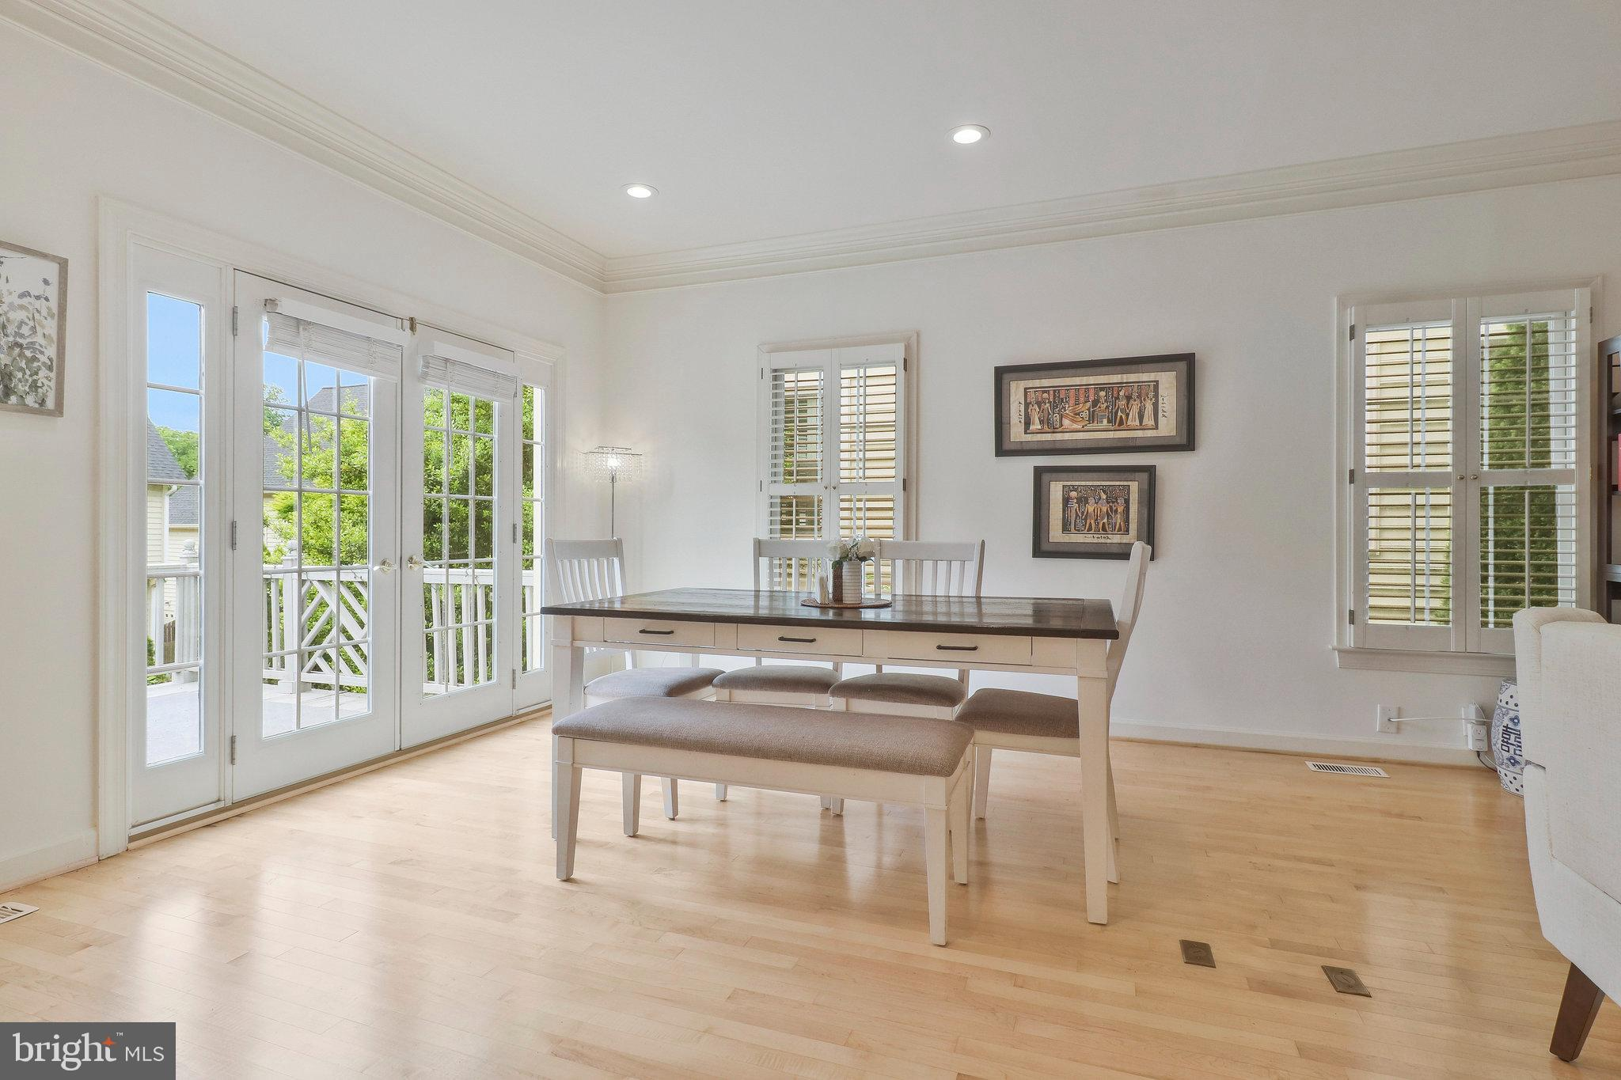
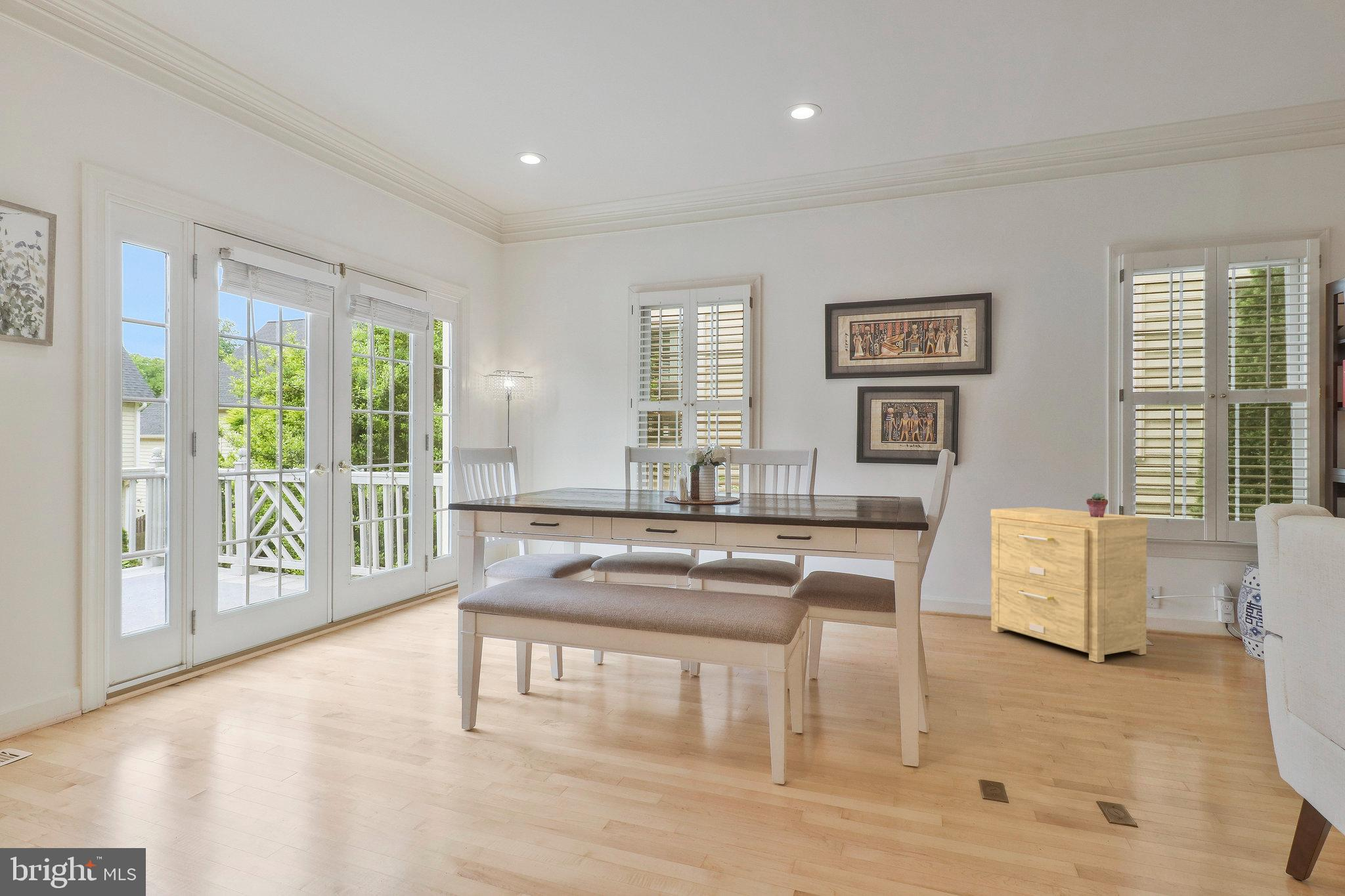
+ potted succulent [1086,492,1109,517]
+ side table [990,507,1149,663]
